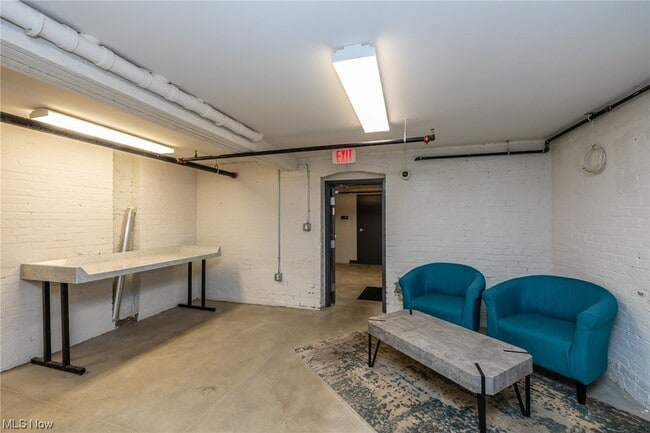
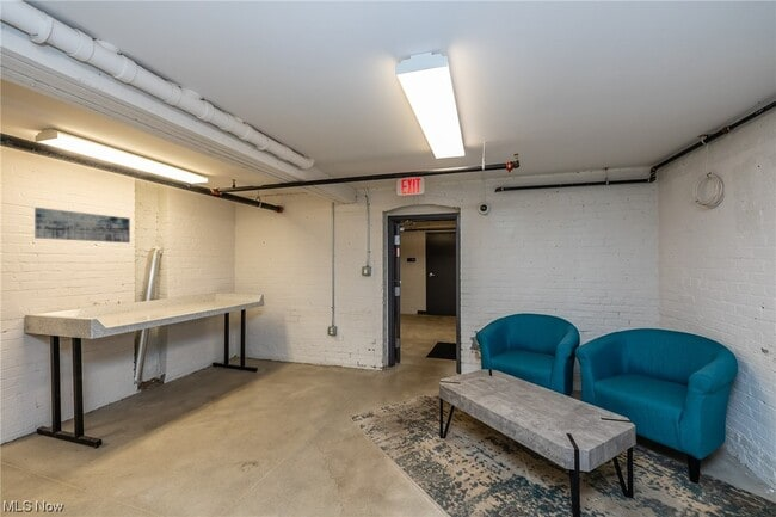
+ wall art [33,207,131,244]
